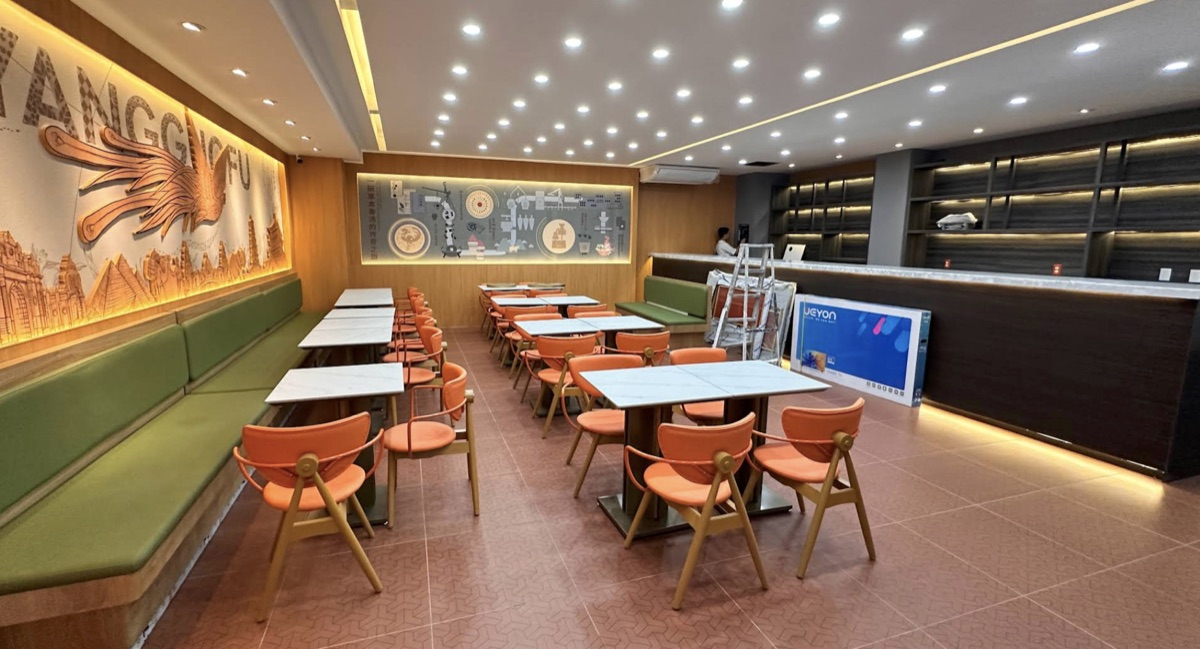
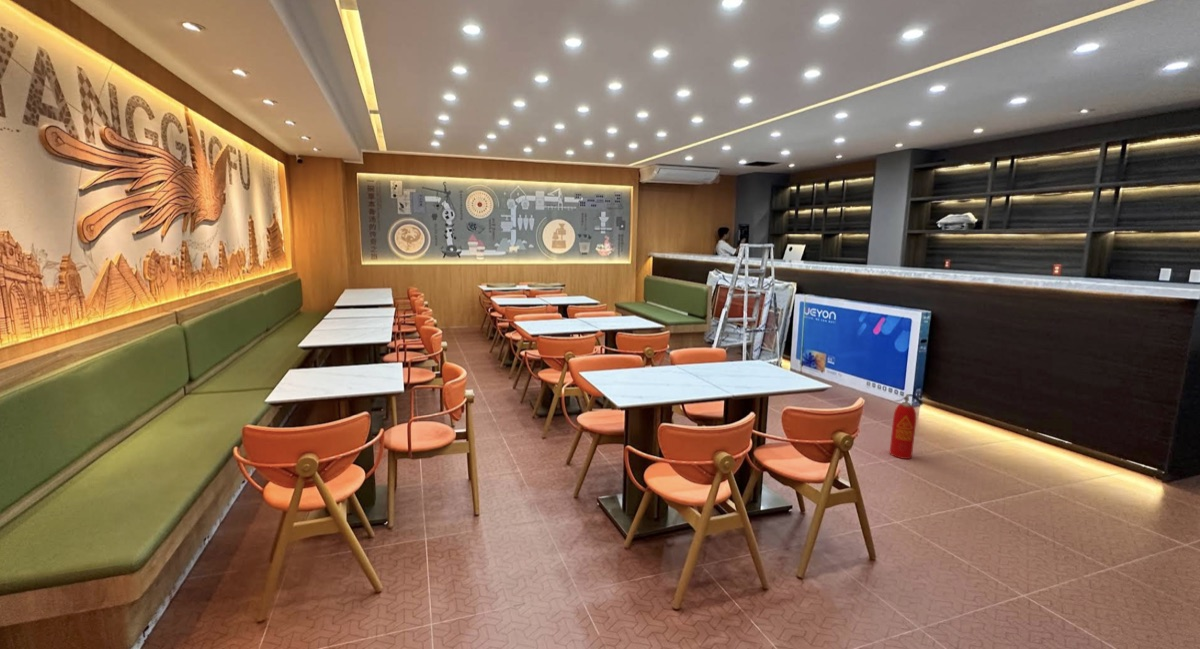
+ fire extinguisher [889,393,924,460]
